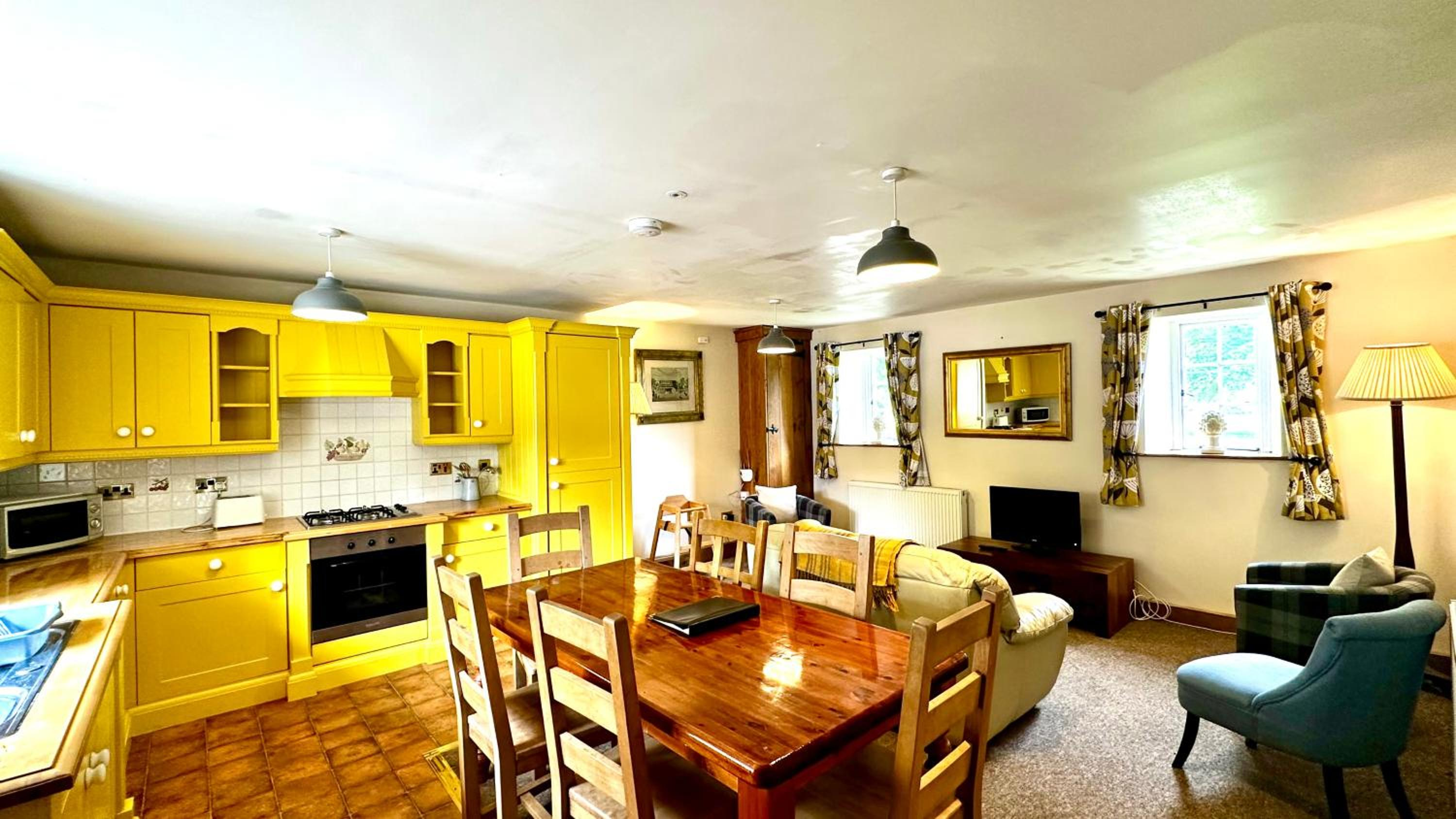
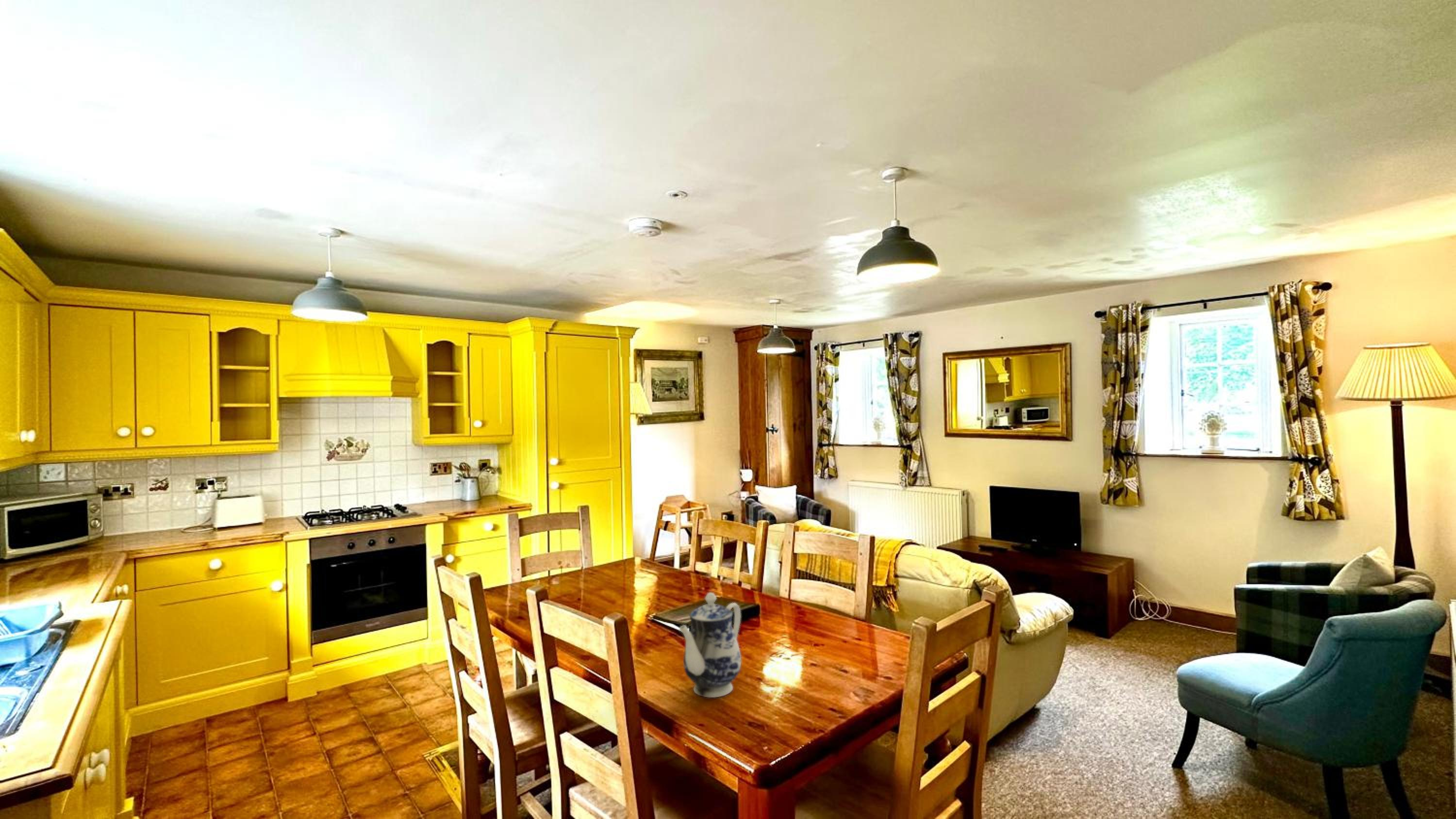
+ teapot [678,592,742,698]
